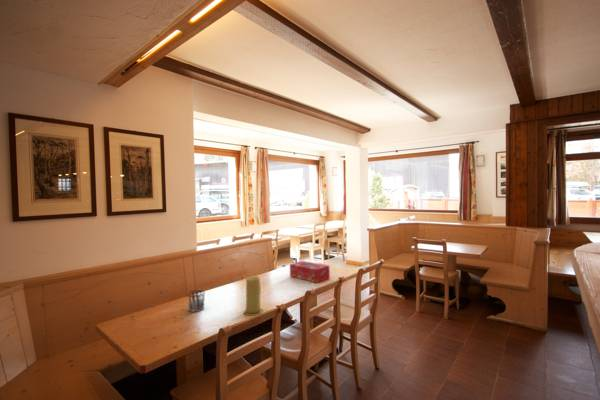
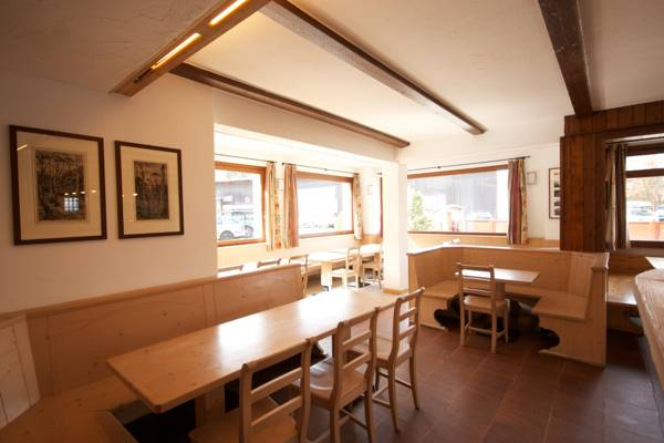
- candle [242,275,264,317]
- cup [186,289,205,313]
- tissue box [289,260,331,284]
